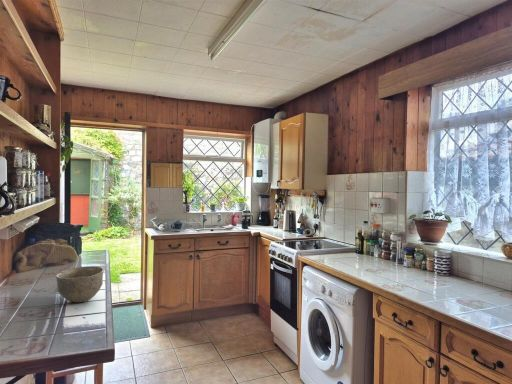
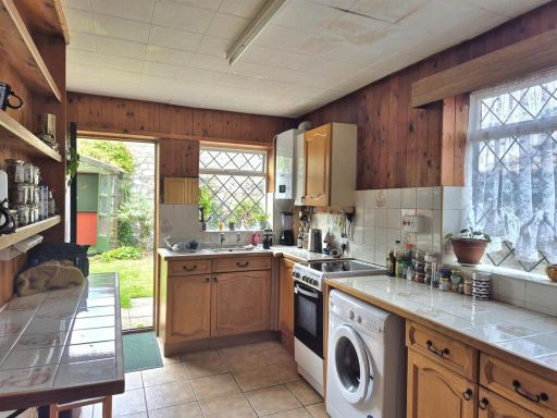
- bowl [55,265,105,304]
